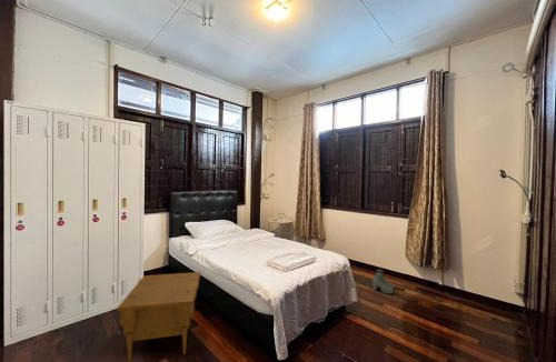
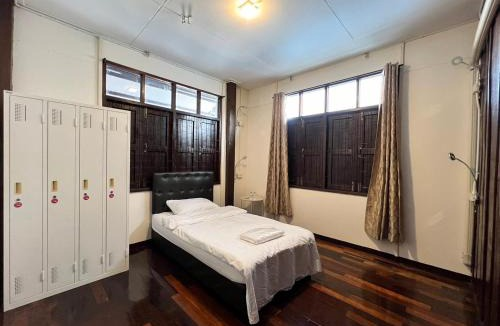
- nightstand [117,271,201,362]
- boots [371,268,395,295]
